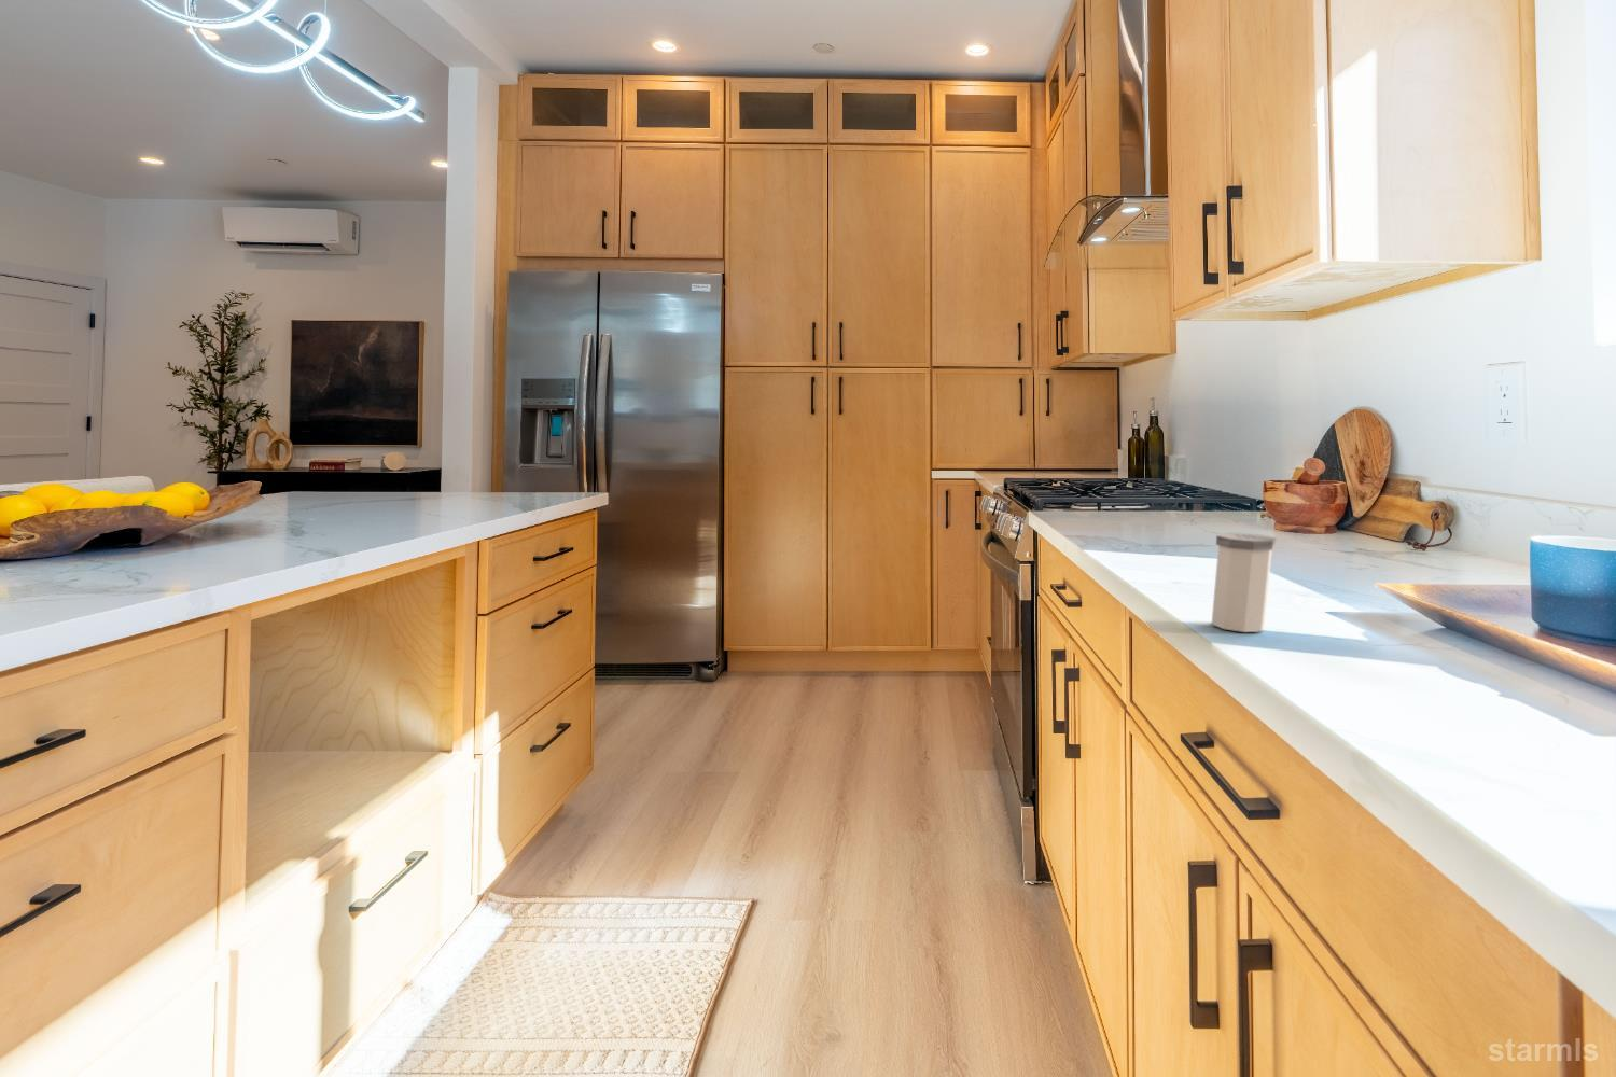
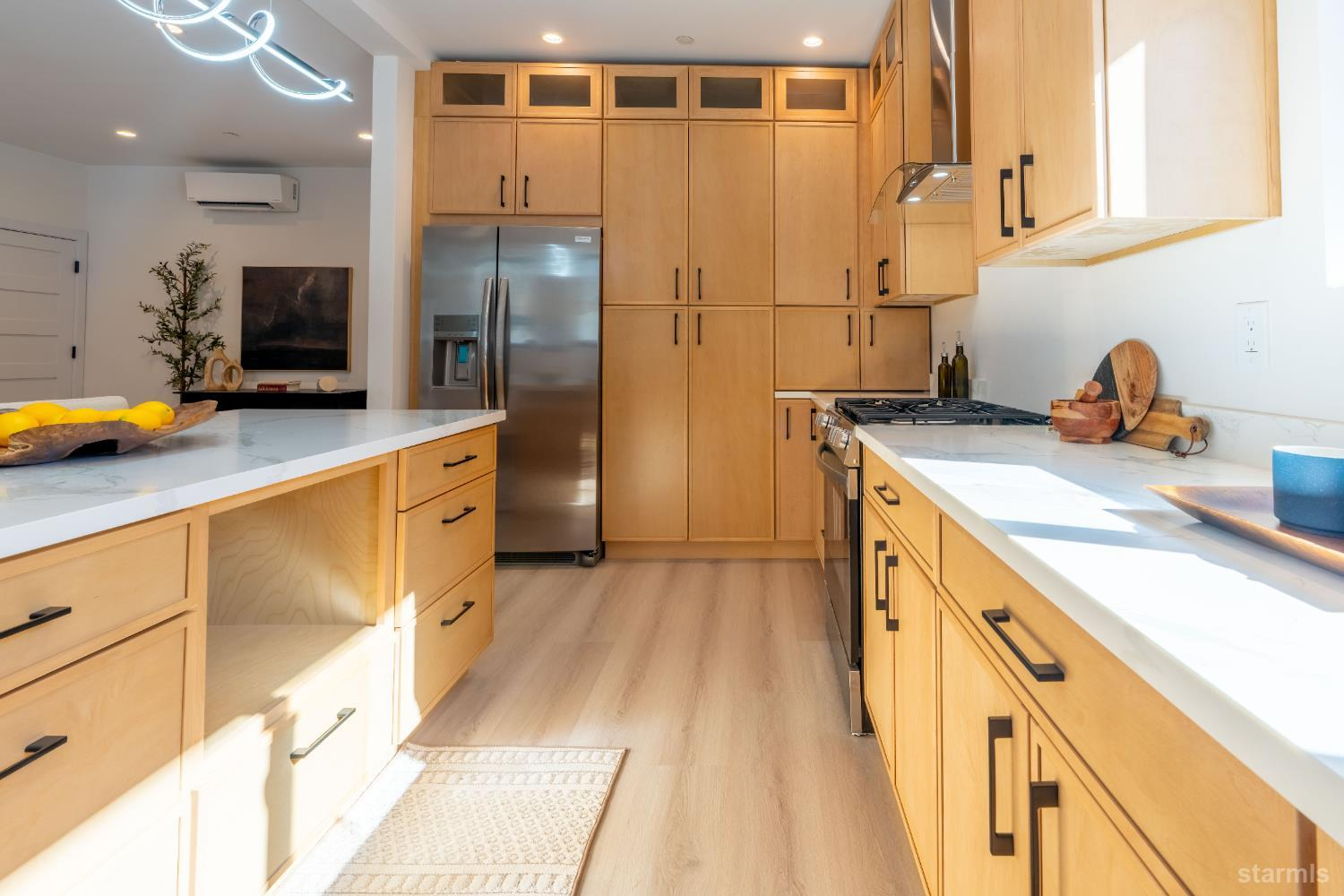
- salt shaker [1211,532,1277,633]
